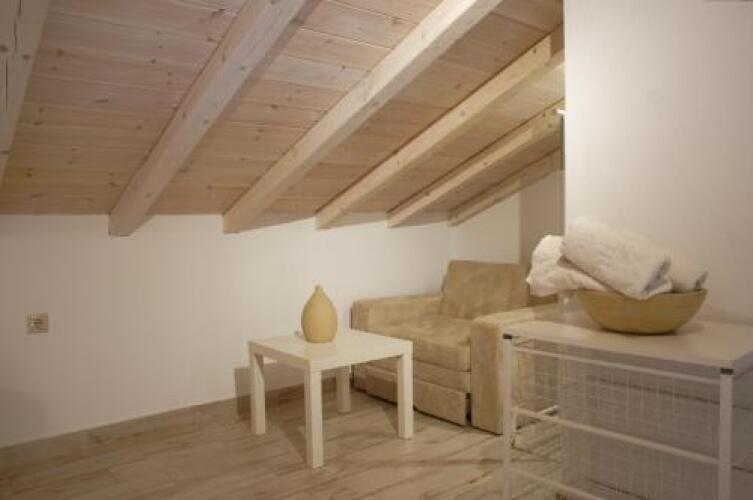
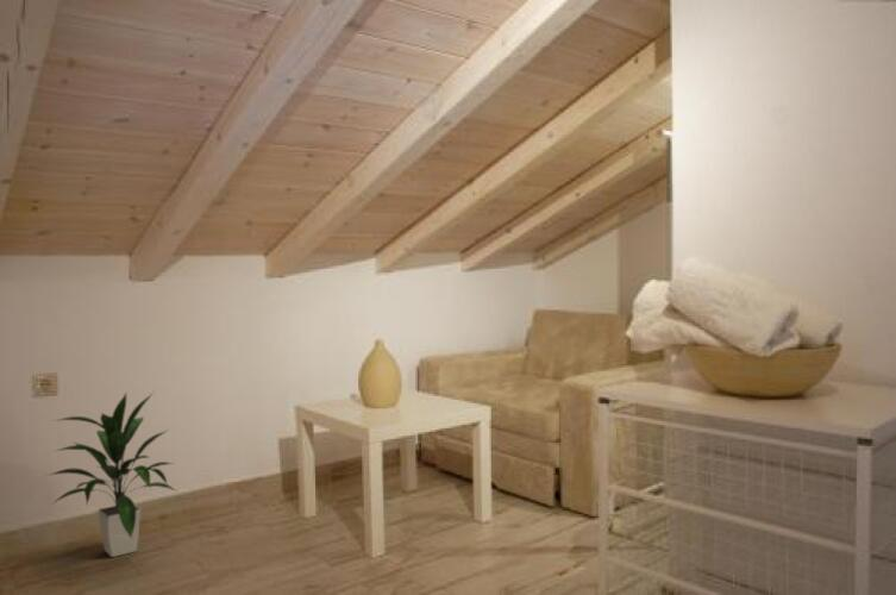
+ indoor plant [45,392,178,558]
